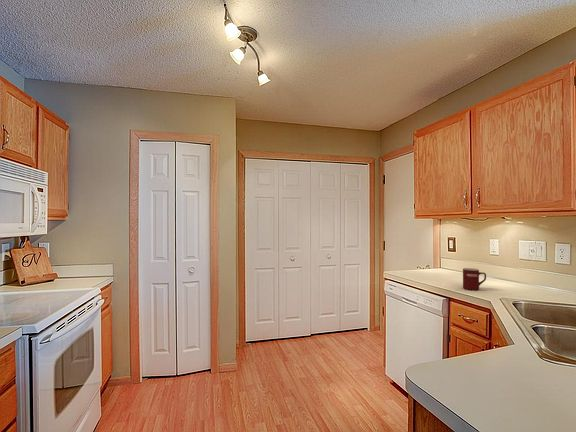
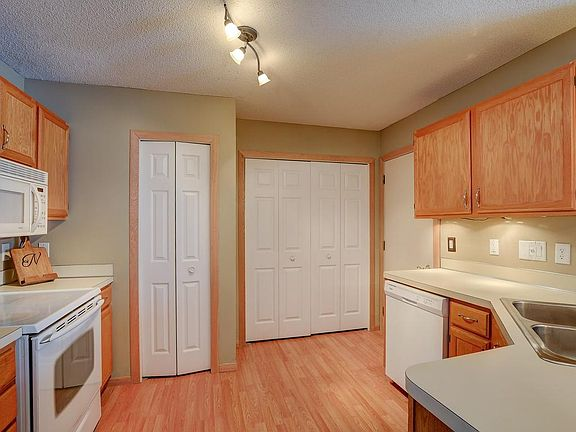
- mug [462,267,487,291]
